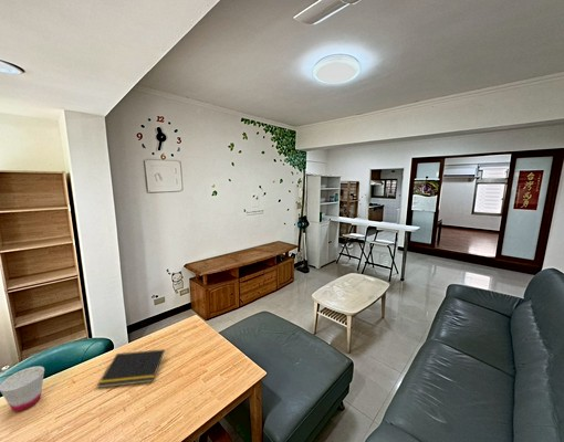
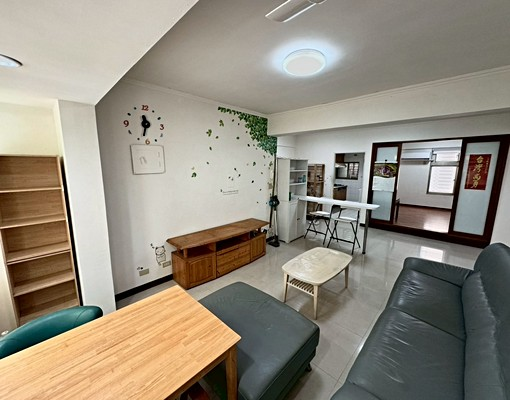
- notepad [97,348,166,389]
- cup [0,365,45,413]
